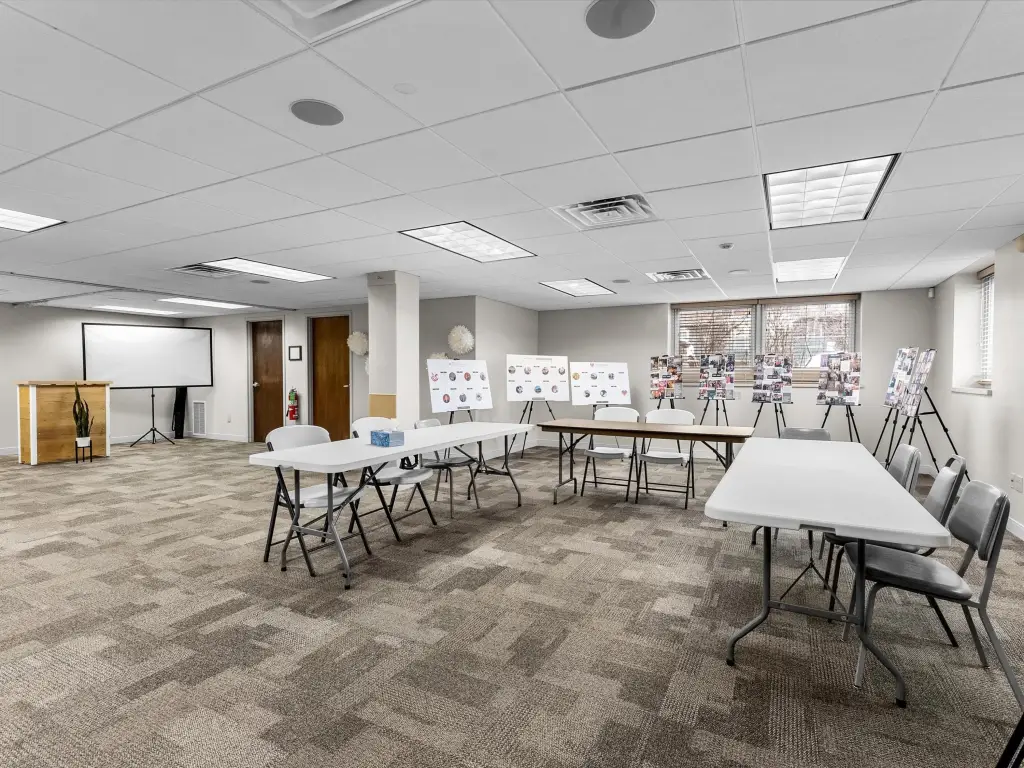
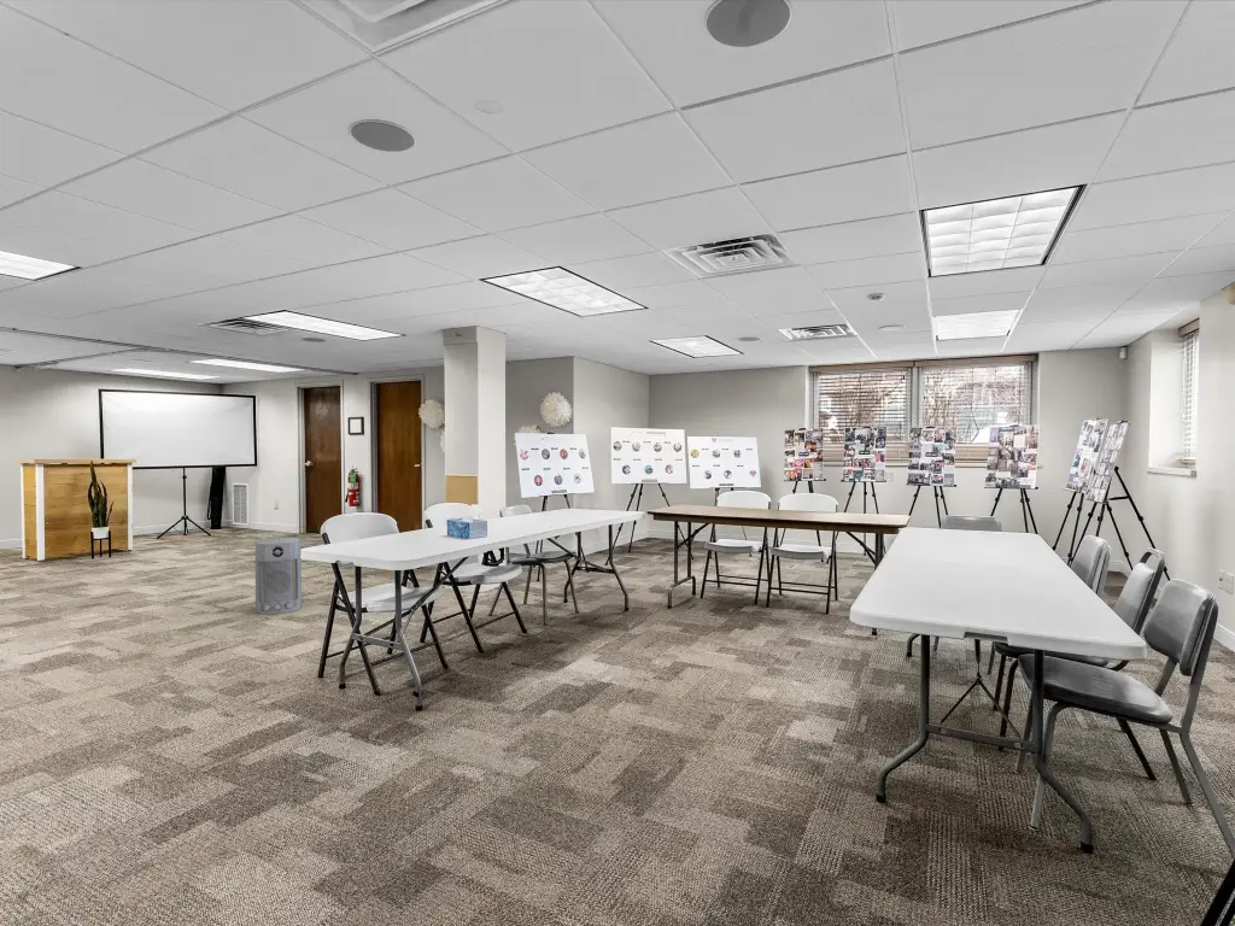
+ air purifier [254,537,303,616]
